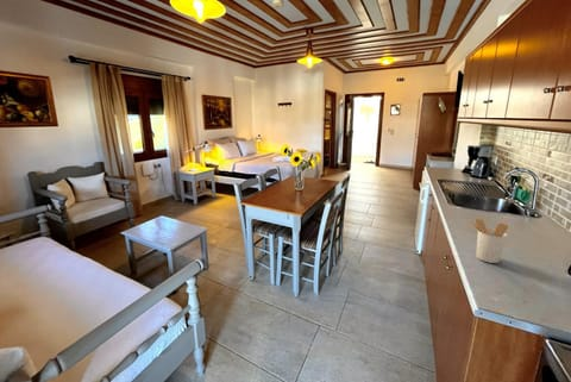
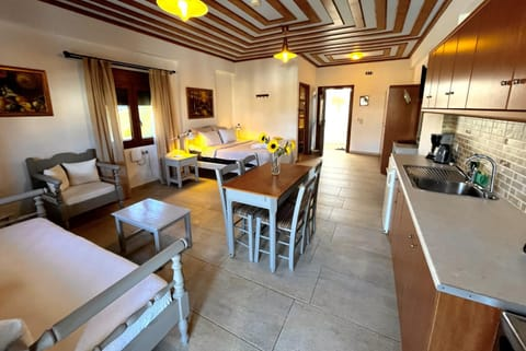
- utensil holder [468,218,509,264]
